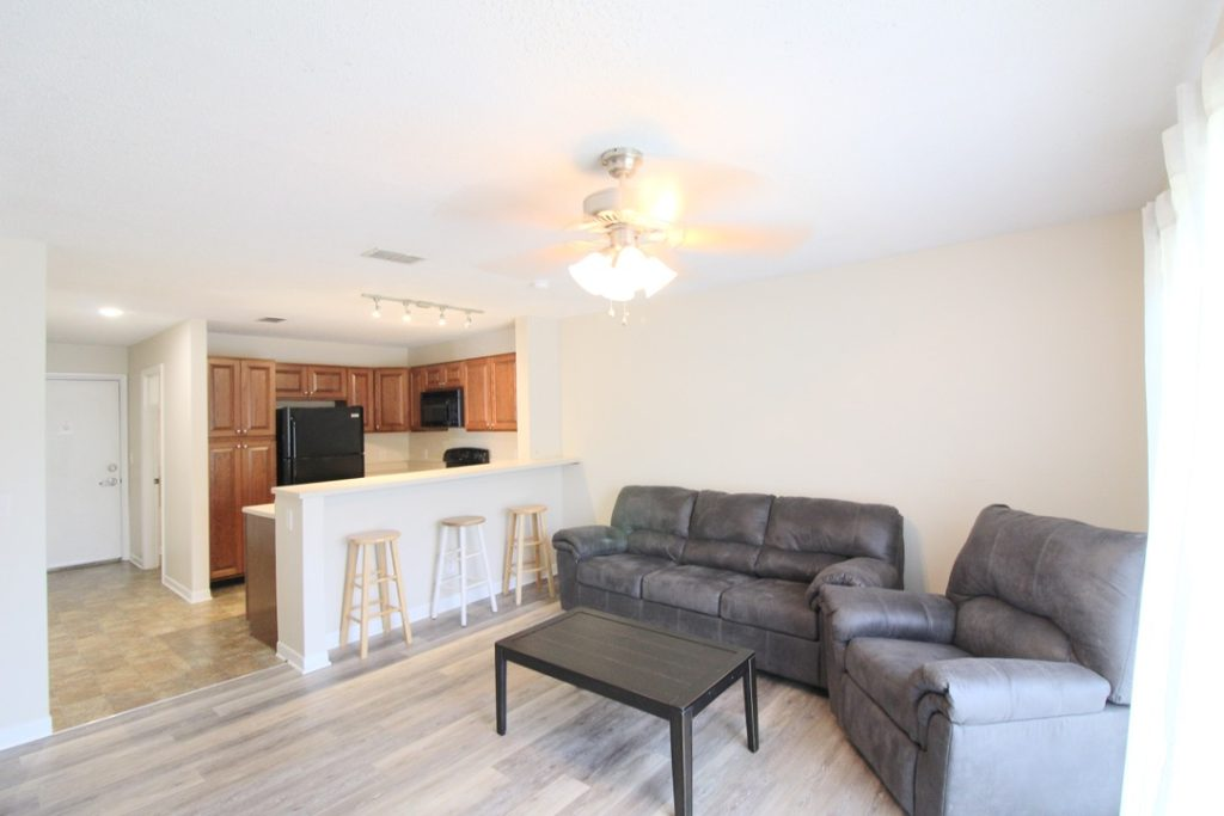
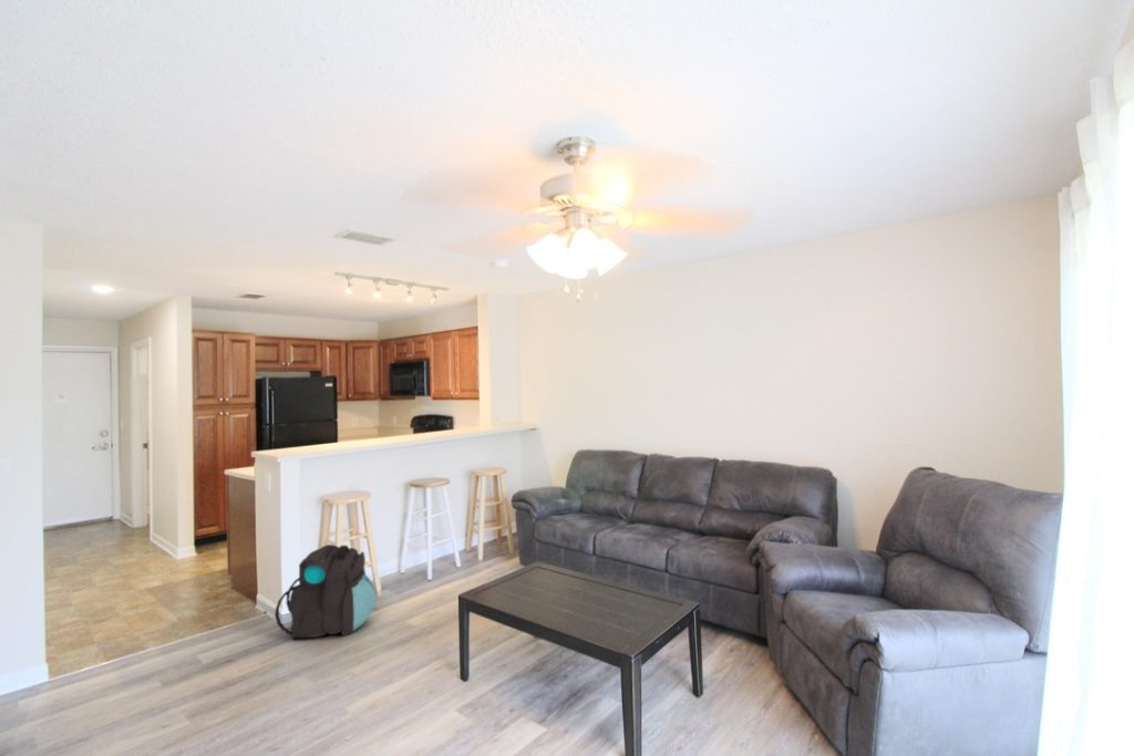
+ backpack [275,543,377,640]
